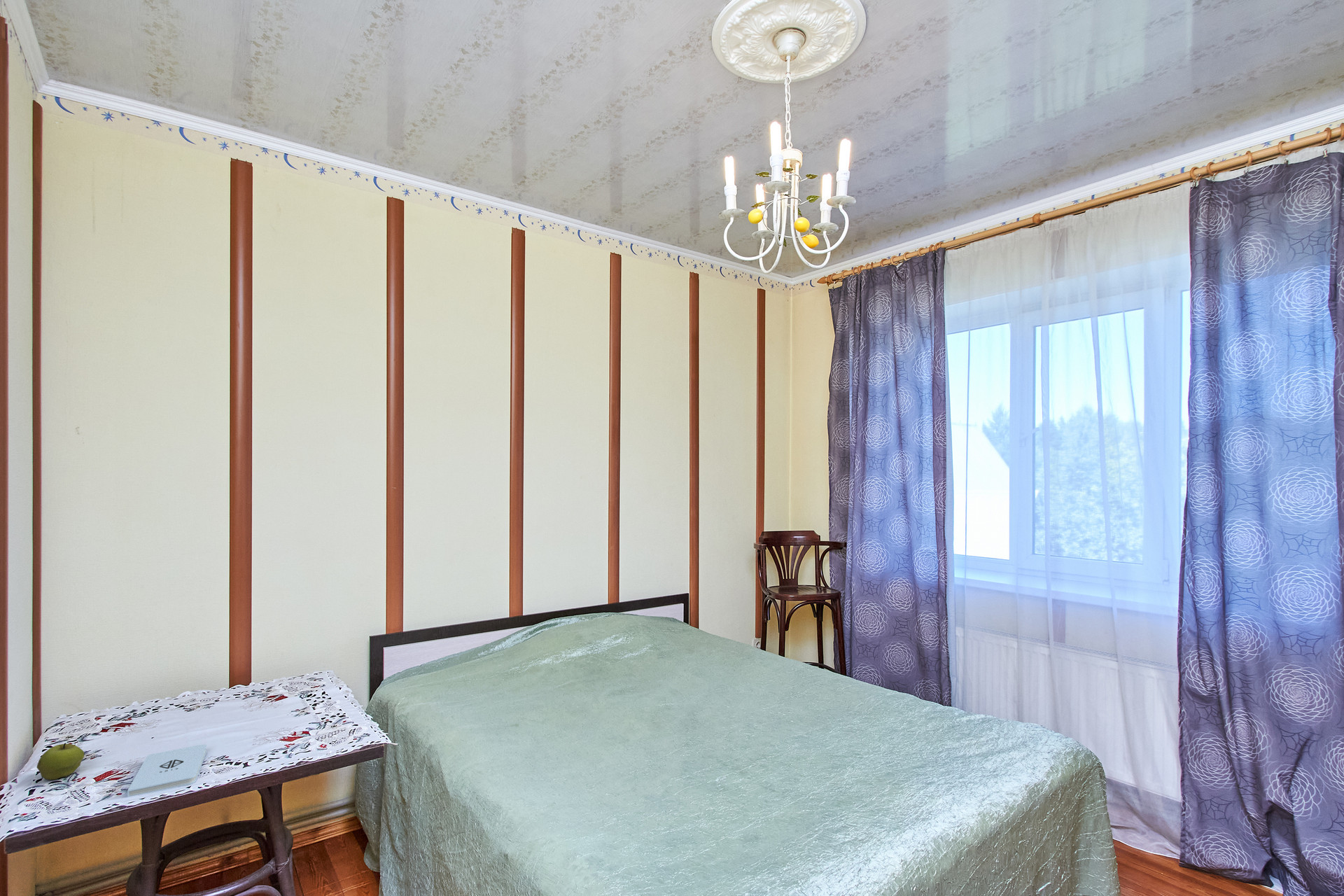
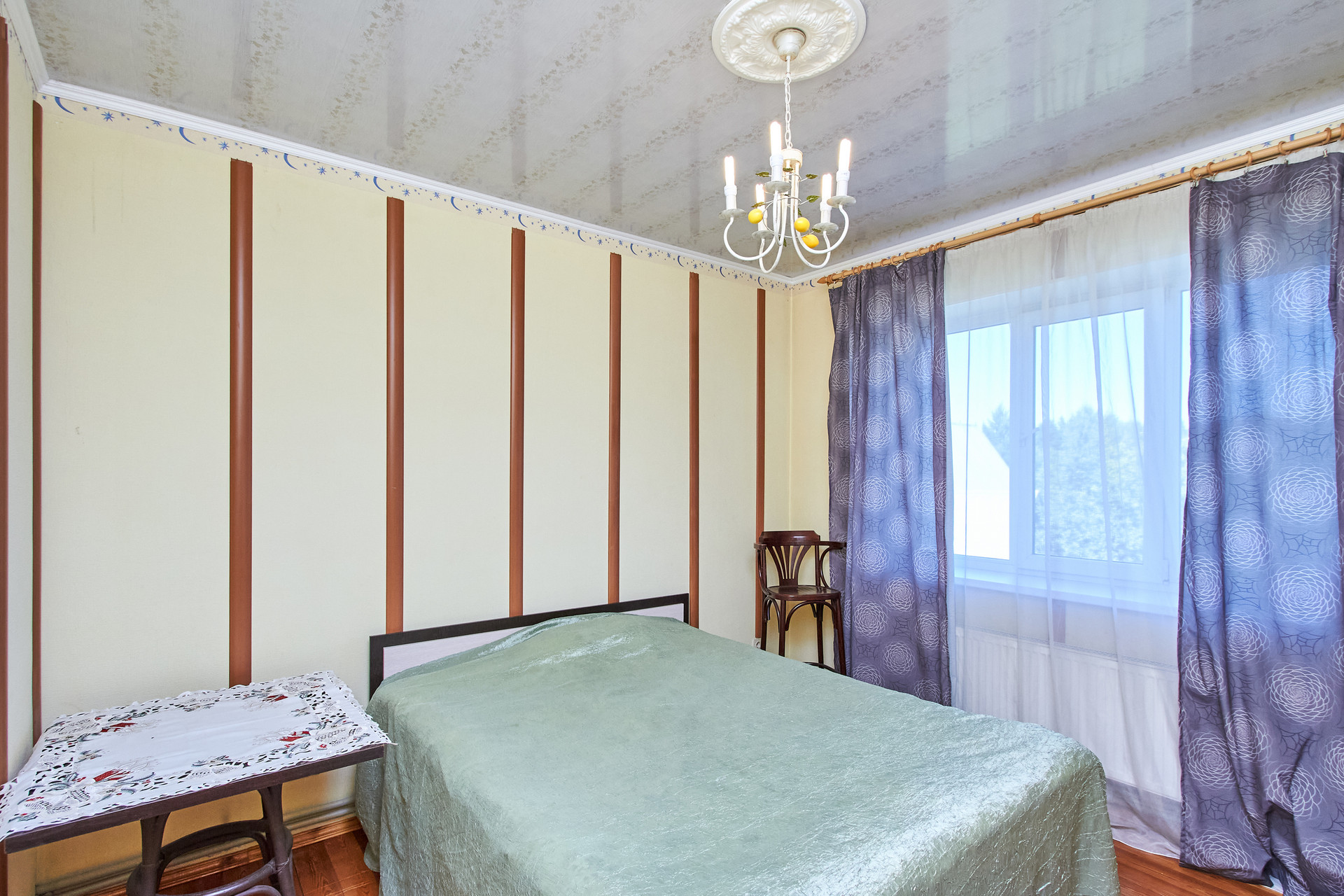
- apple [36,742,85,780]
- notepad [127,743,207,798]
